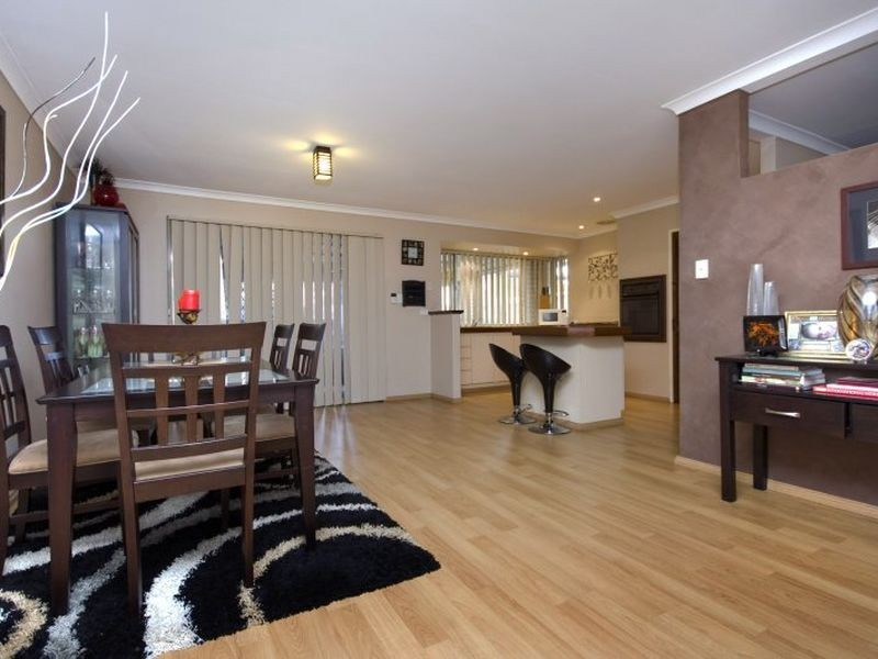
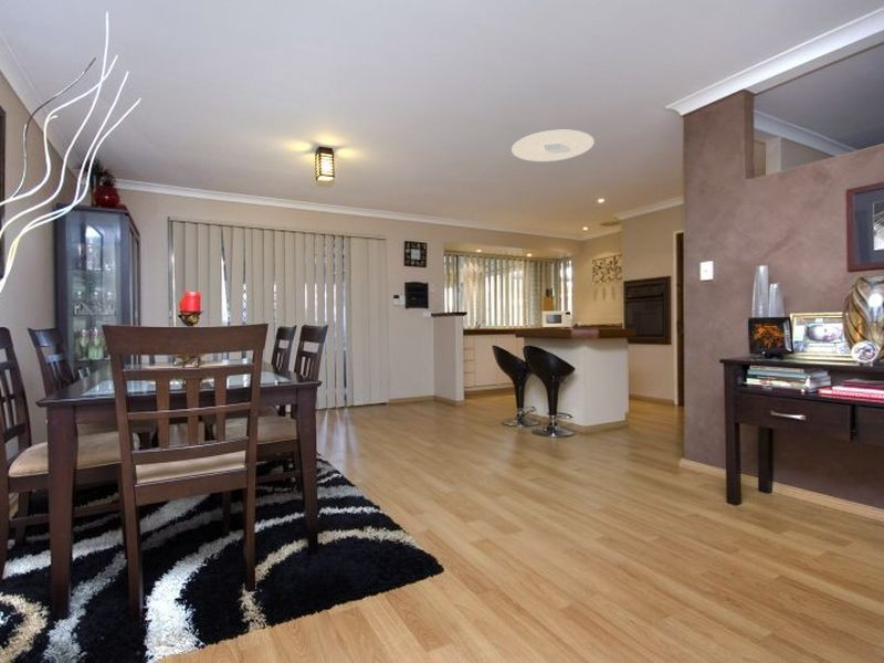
+ ceiling light [511,129,596,162]
